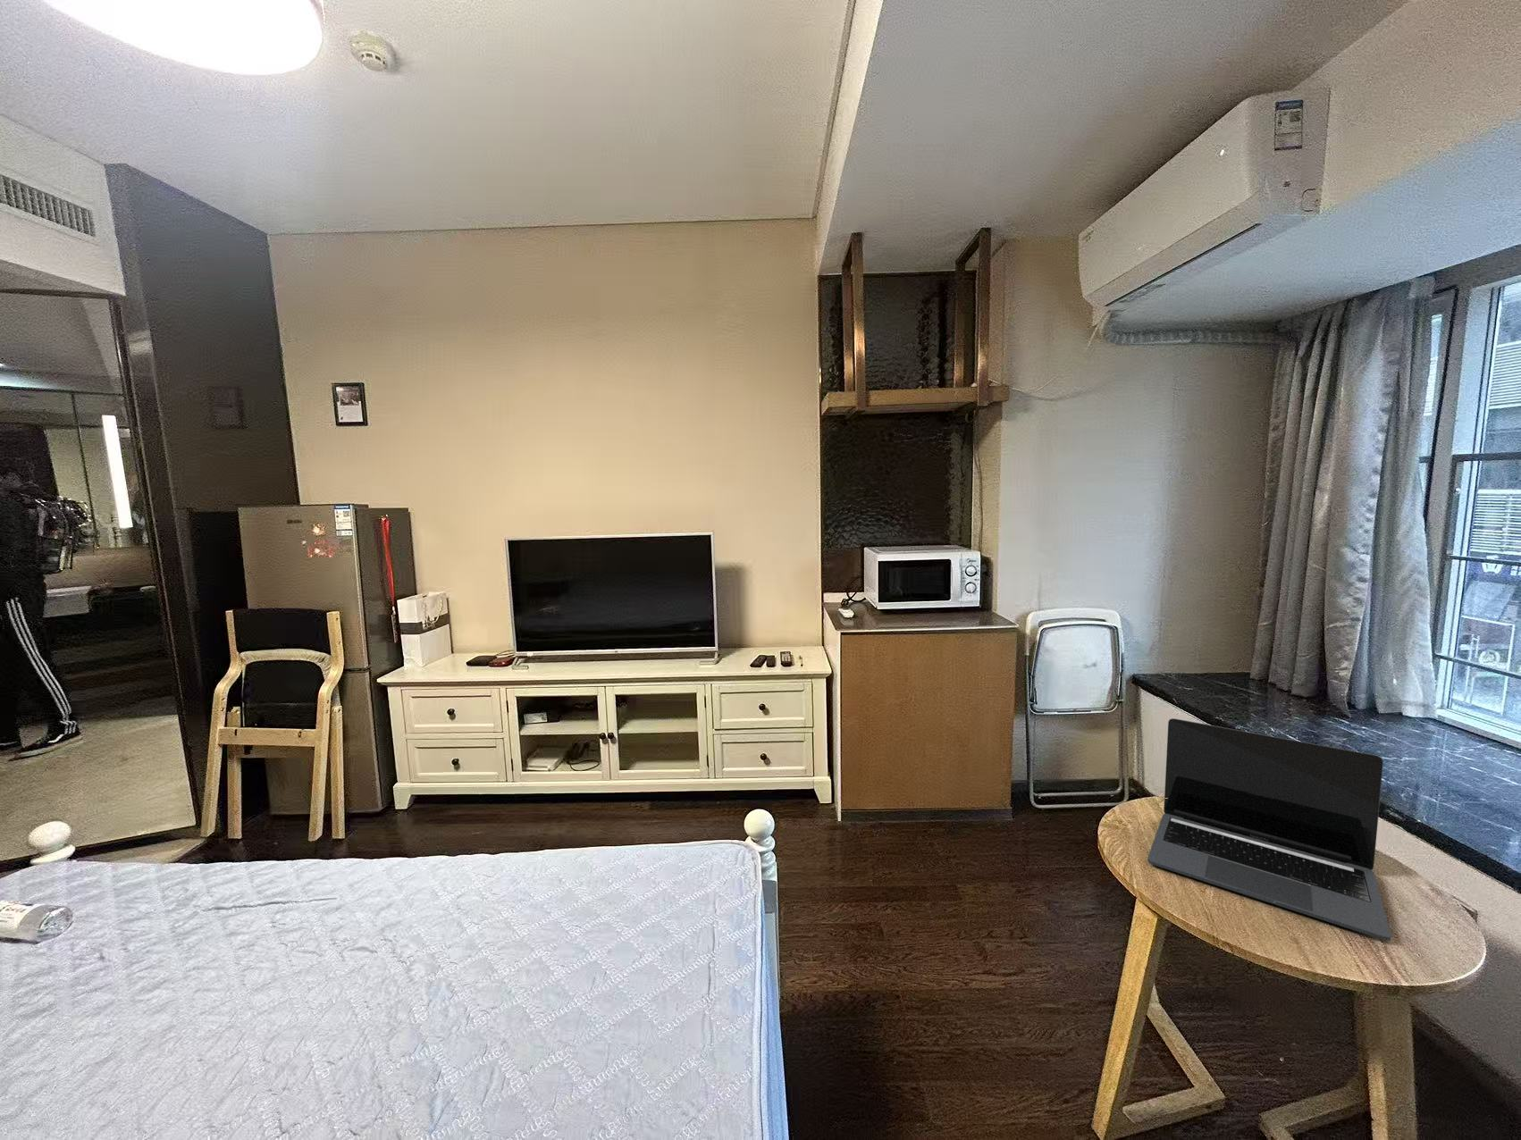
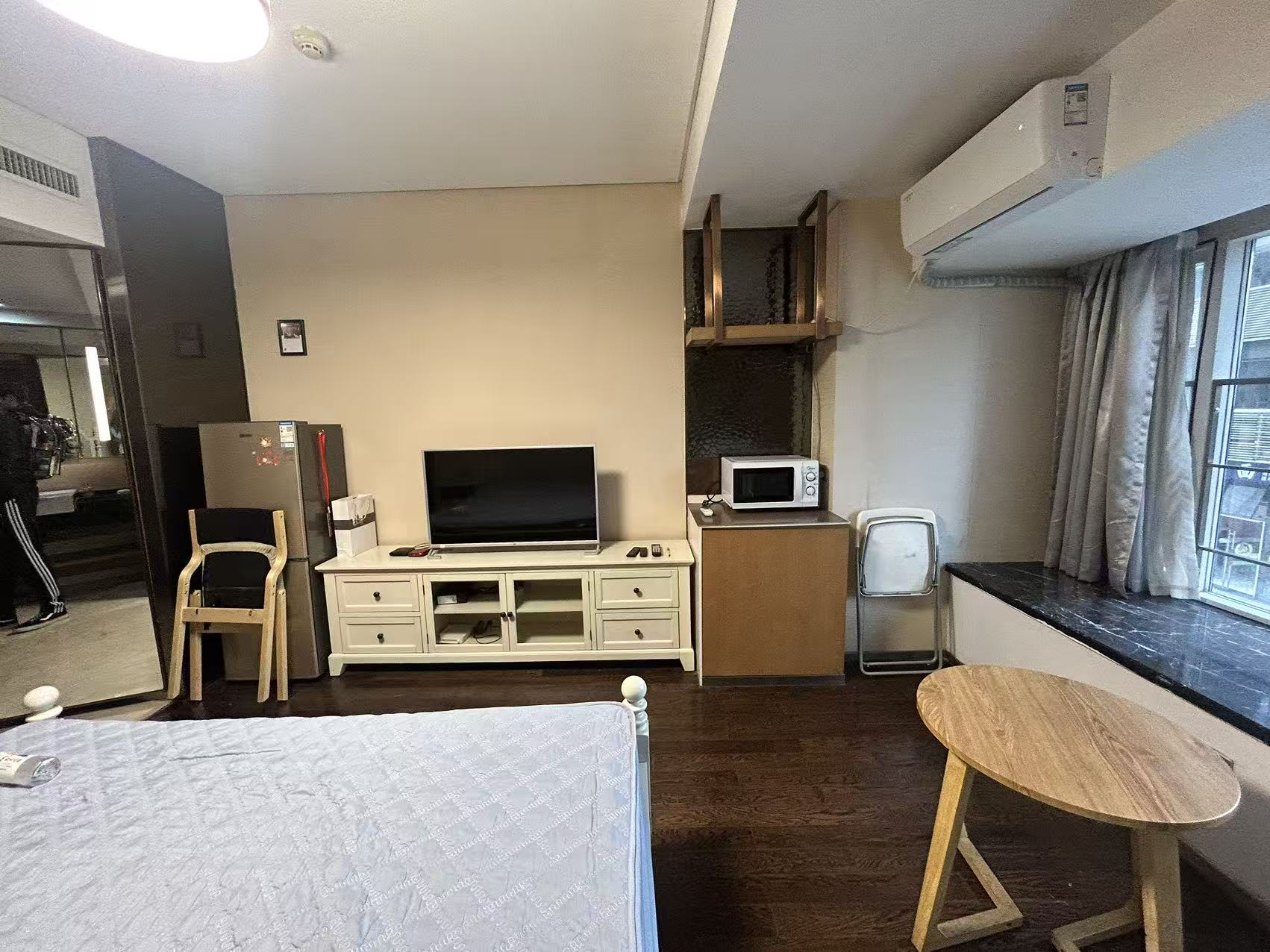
- laptop [1146,717,1392,941]
